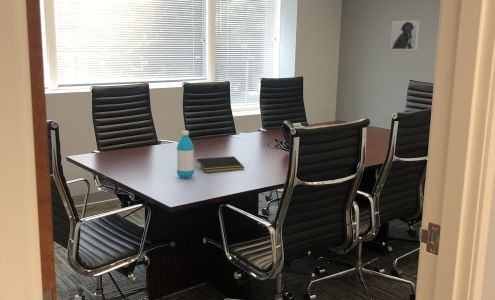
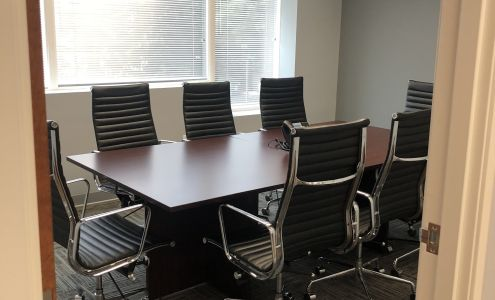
- notepad [195,155,245,173]
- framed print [390,19,420,50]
- water bottle [176,130,195,179]
